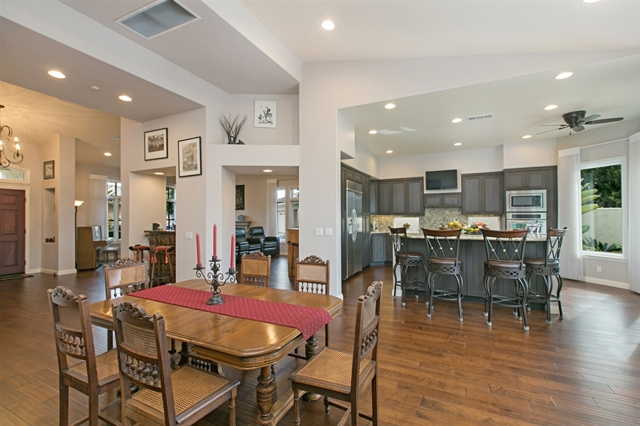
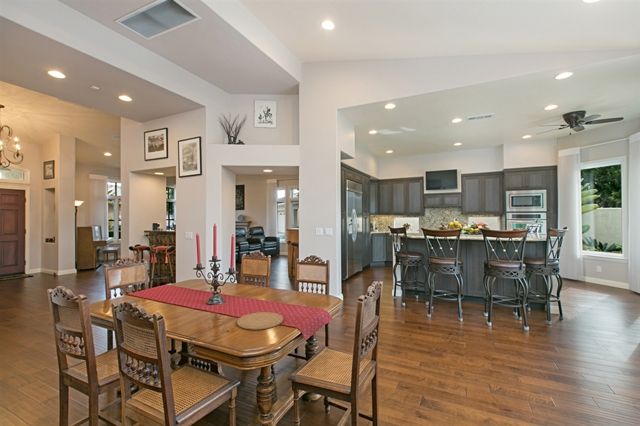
+ plate [236,311,284,331]
